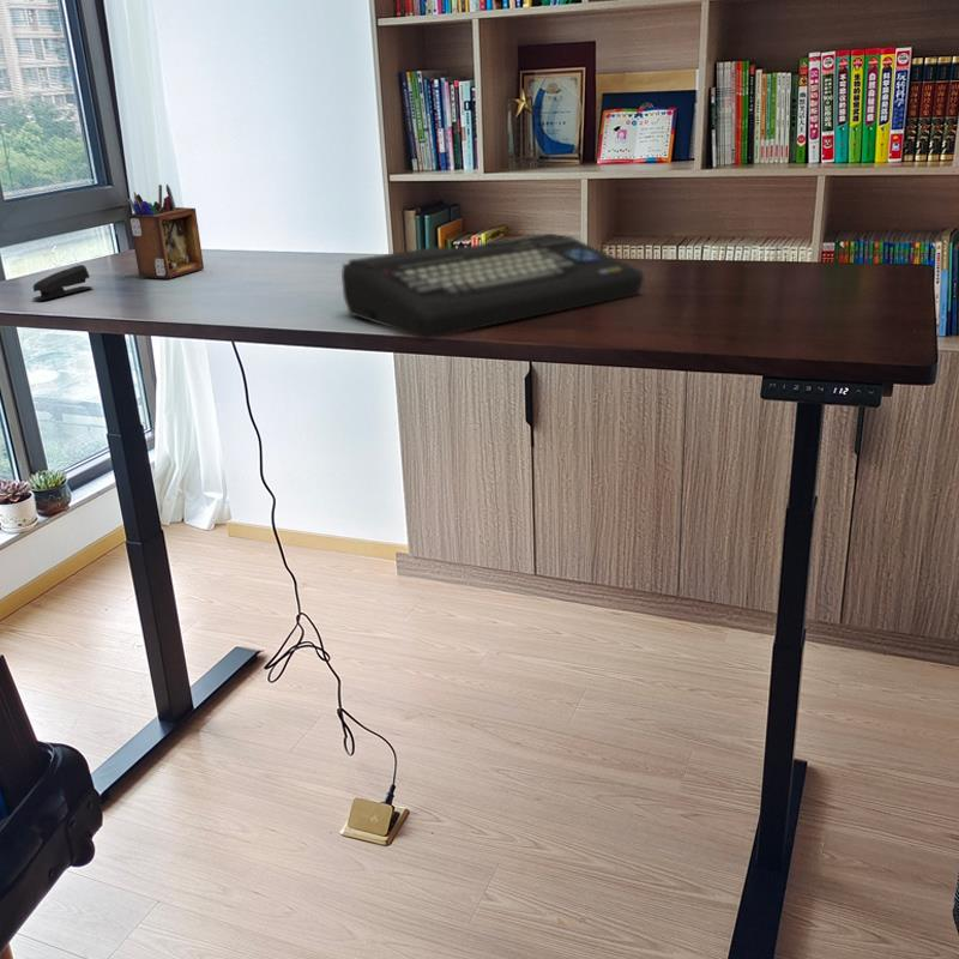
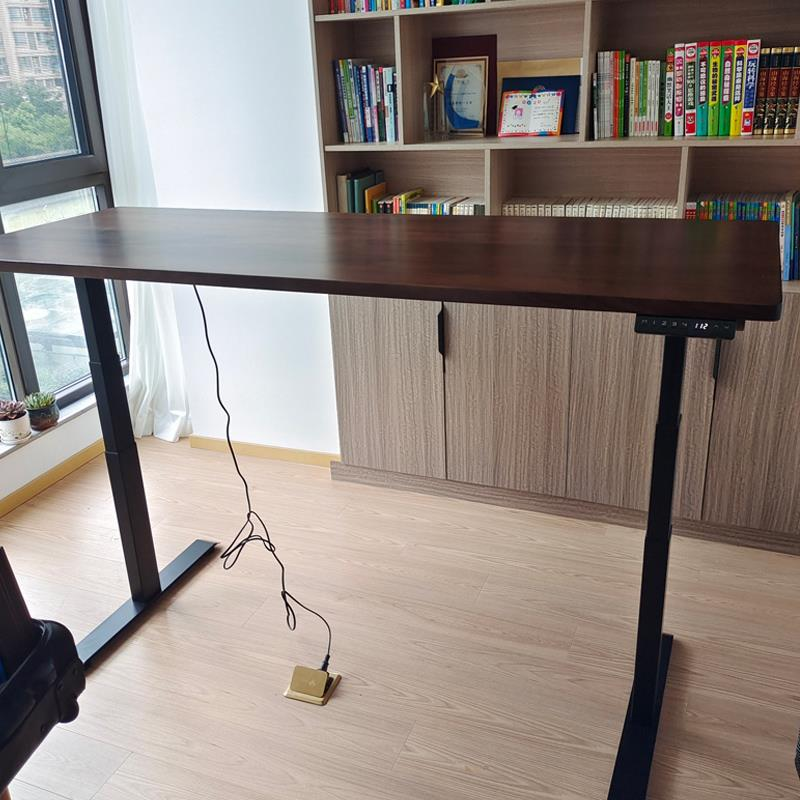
- stapler [32,264,94,301]
- home computer [340,233,645,340]
- desk organizer [127,183,205,281]
